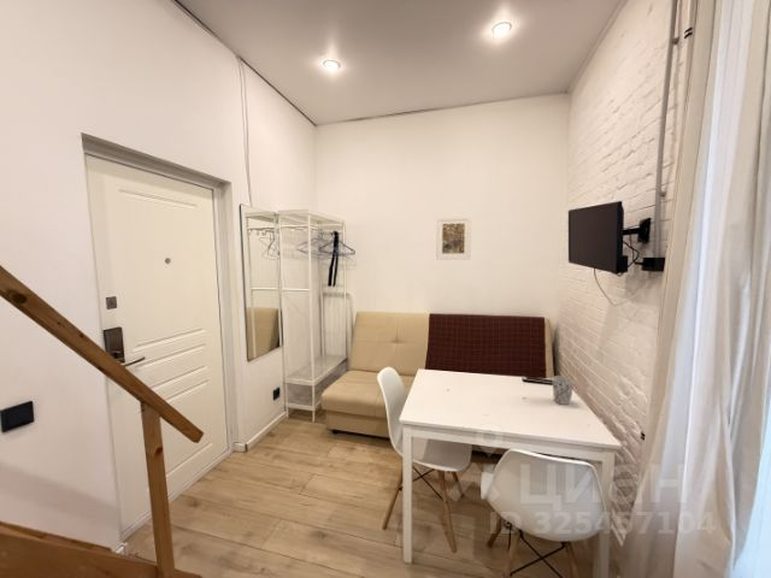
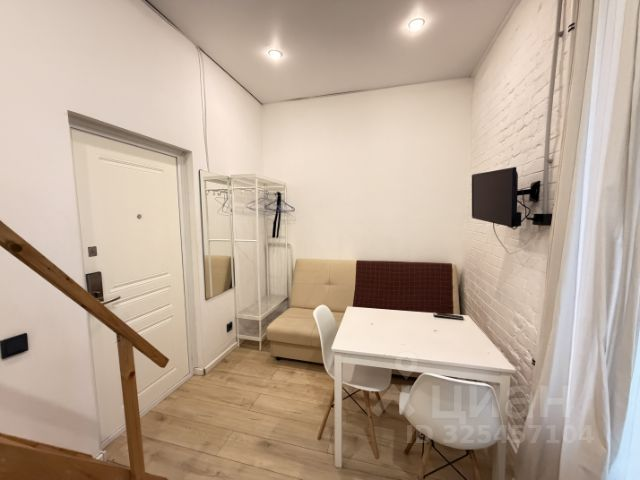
- cup [551,374,576,406]
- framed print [435,216,472,260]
